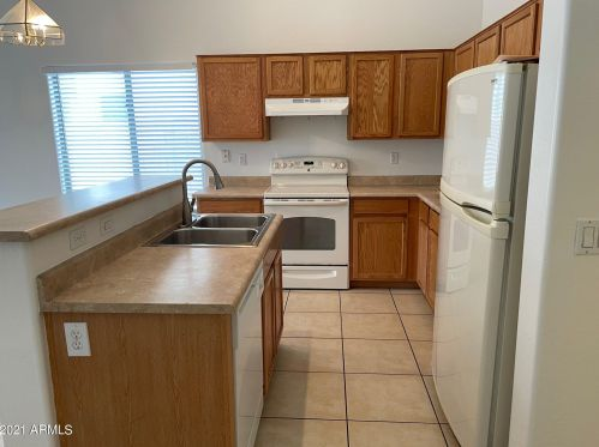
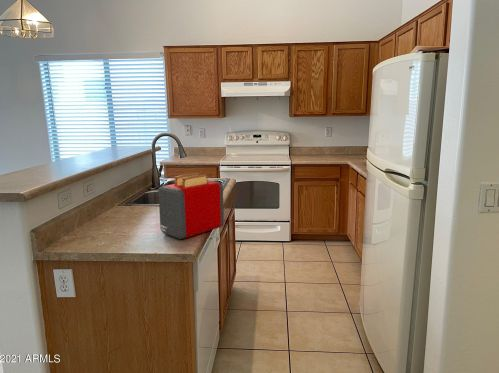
+ toaster [157,172,225,240]
